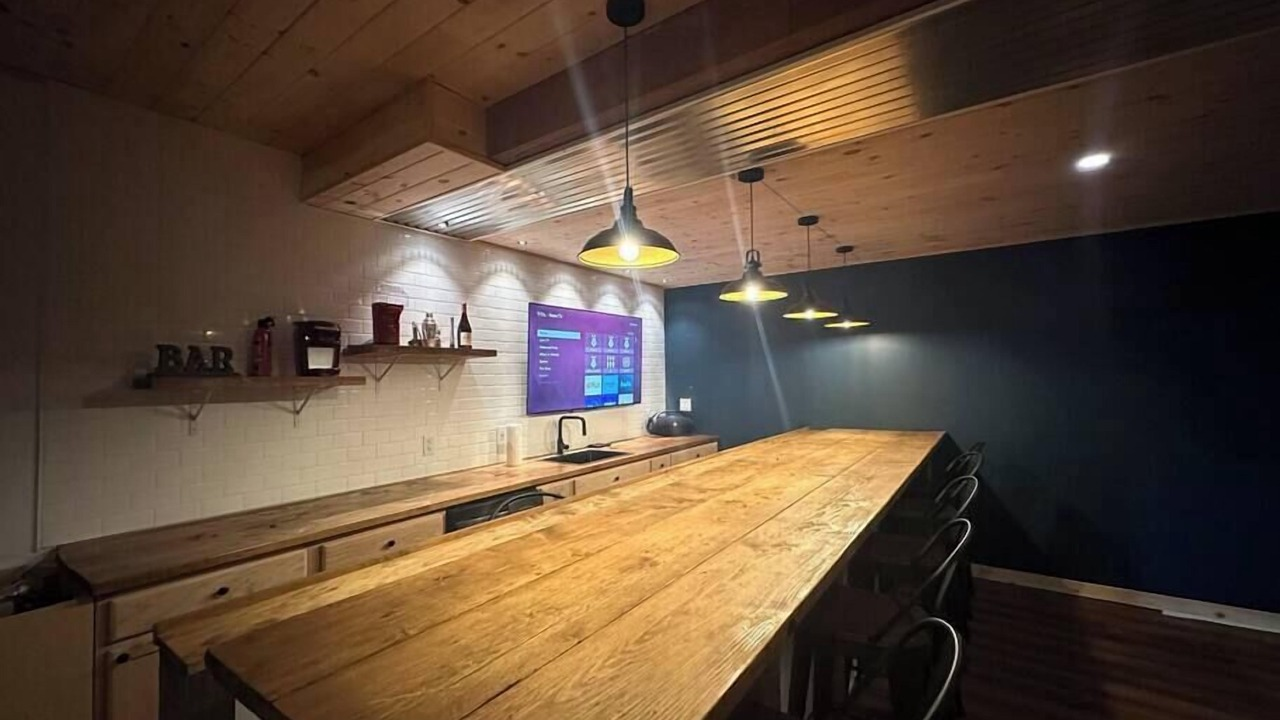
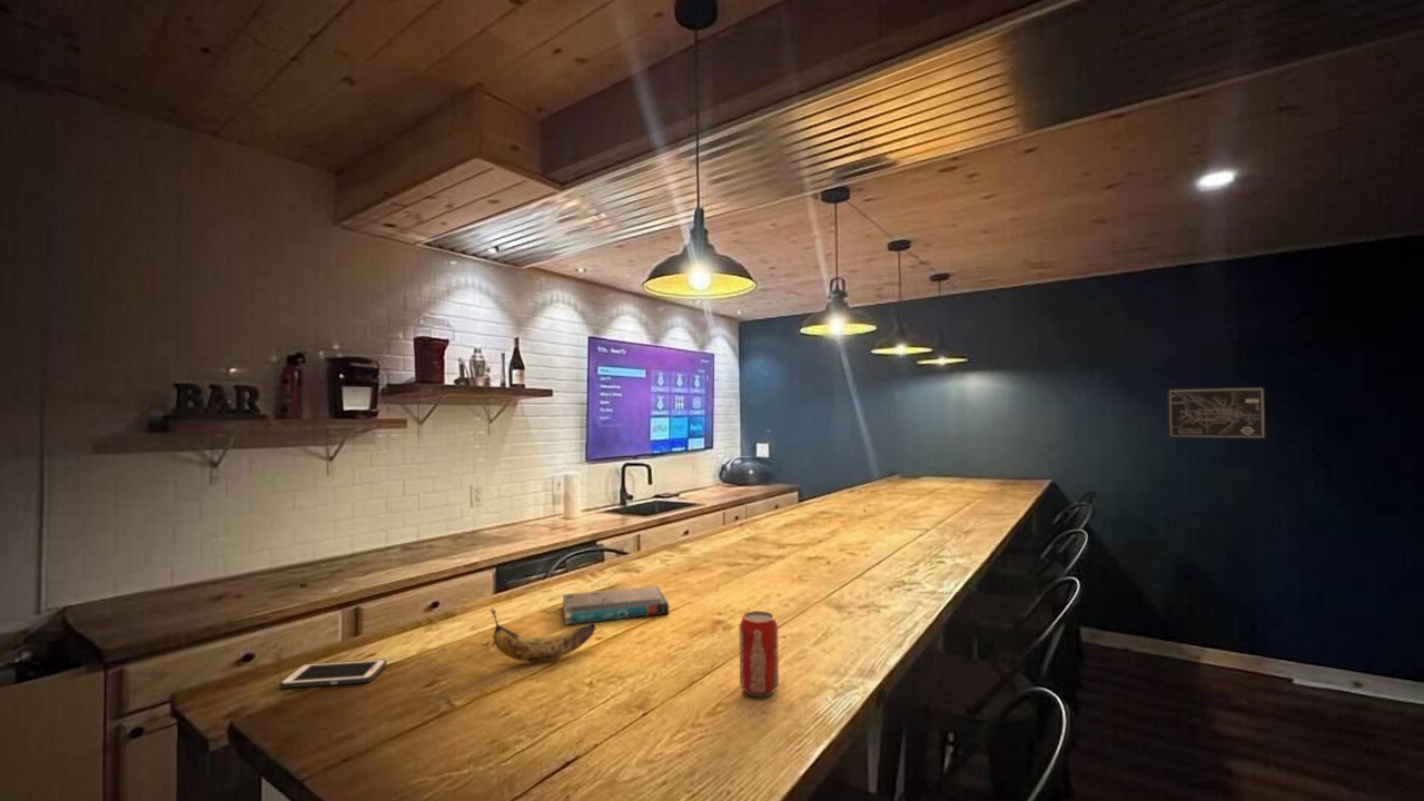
+ banana [490,607,596,663]
+ wall art [1166,386,1267,441]
+ cell phone [278,659,388,689]
+ book [562,585,670,625]
+ beverage can [739,610,780,699]
